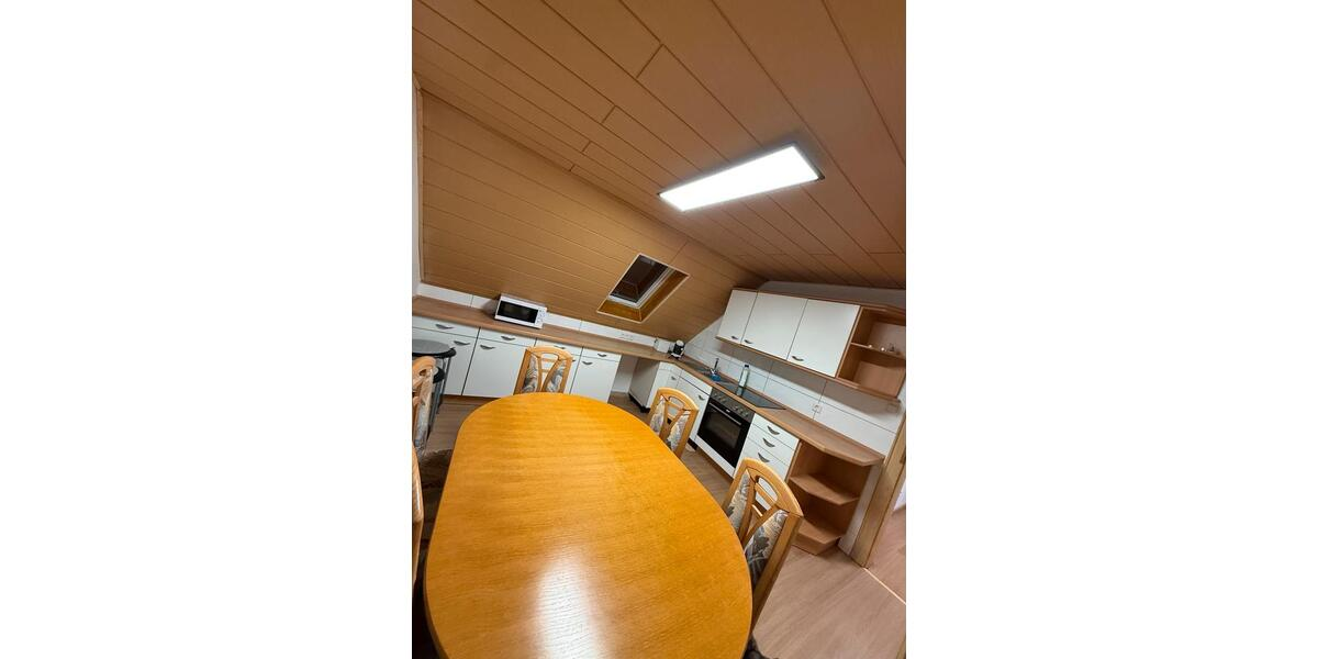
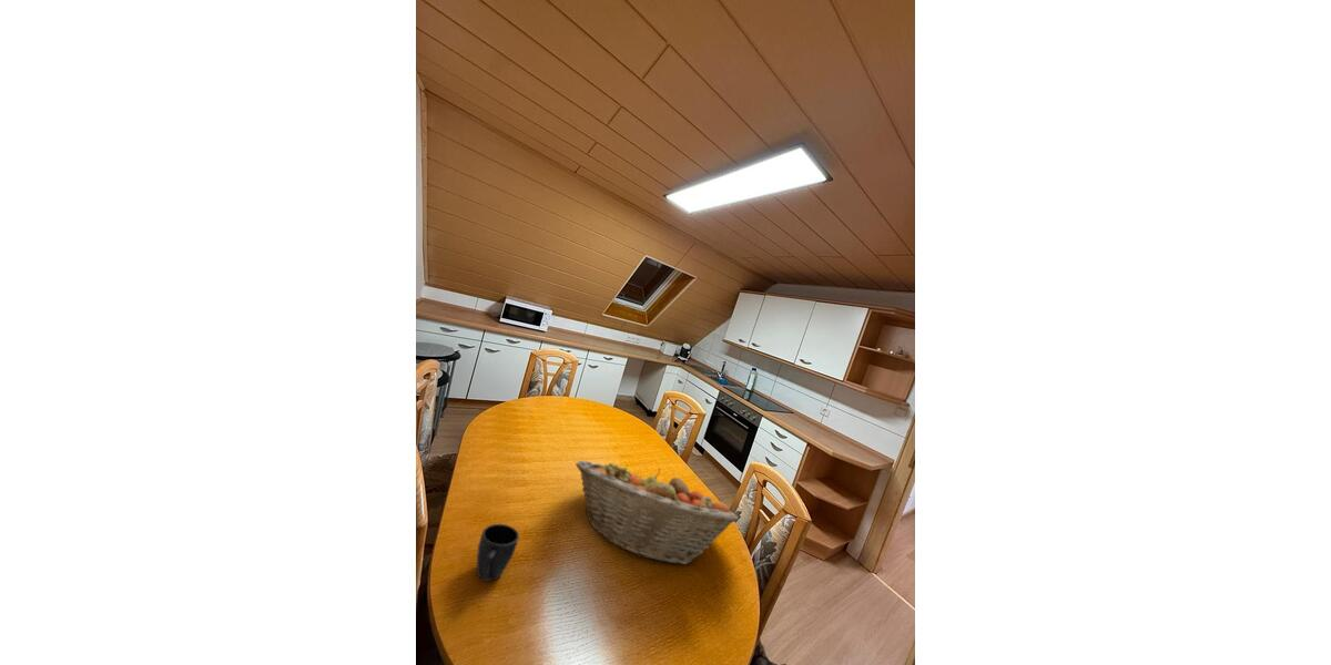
+ fruit basket [575,459,739,565]
+ mug [476,523,520,582]
